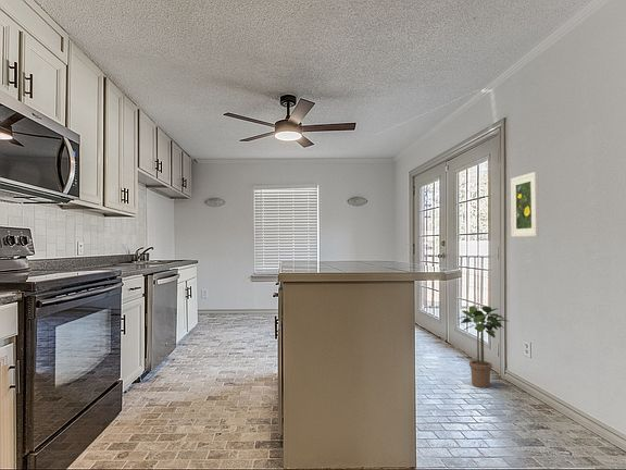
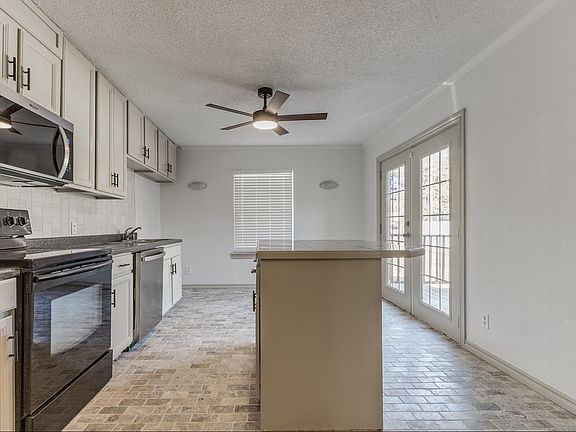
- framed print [510,171,540,238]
- potted plant [458,305,510,388]
